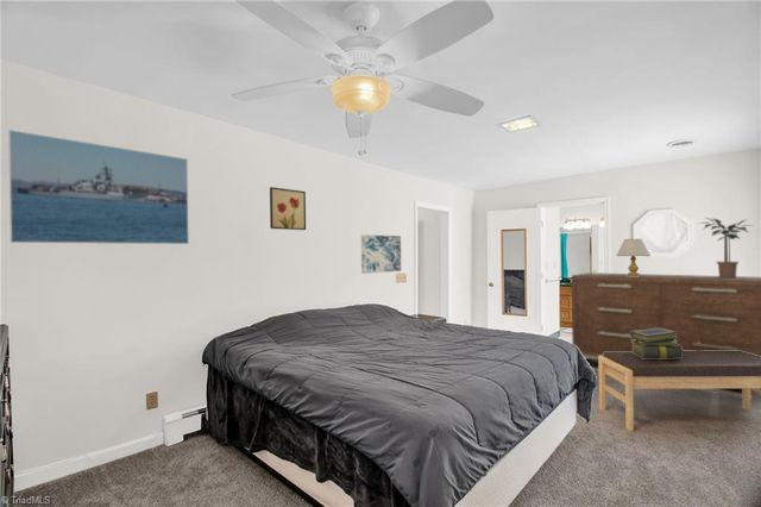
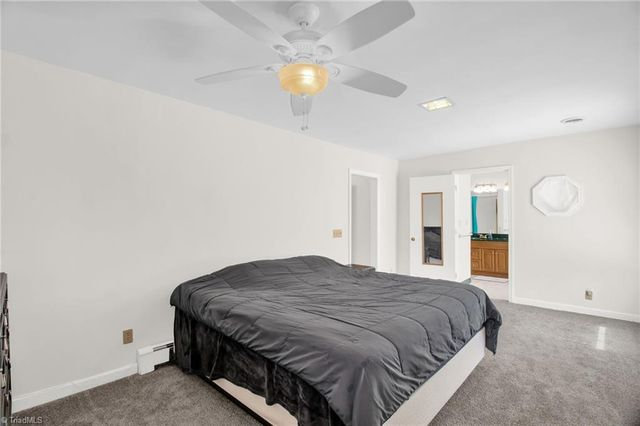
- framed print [7,129,190,245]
- table lamp [616,238,652,276]
- wall art [269,186,307,231]
- stack of books [630,328,683,359]
- potted plant [698,217,755,278]
- dresser [571,271,761,402]
- wall art [360,233,402,275]
- bench [597,351,761,432]
